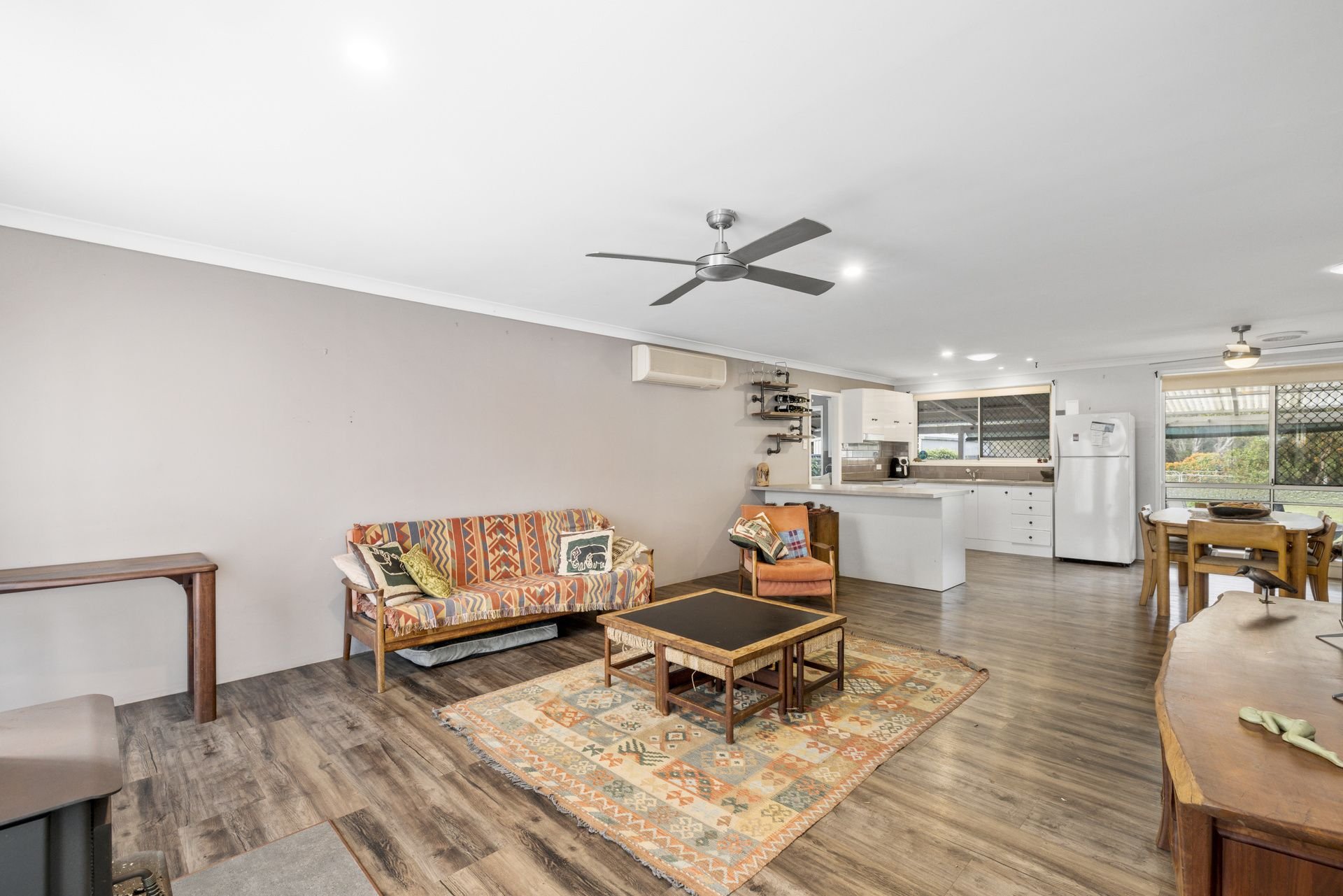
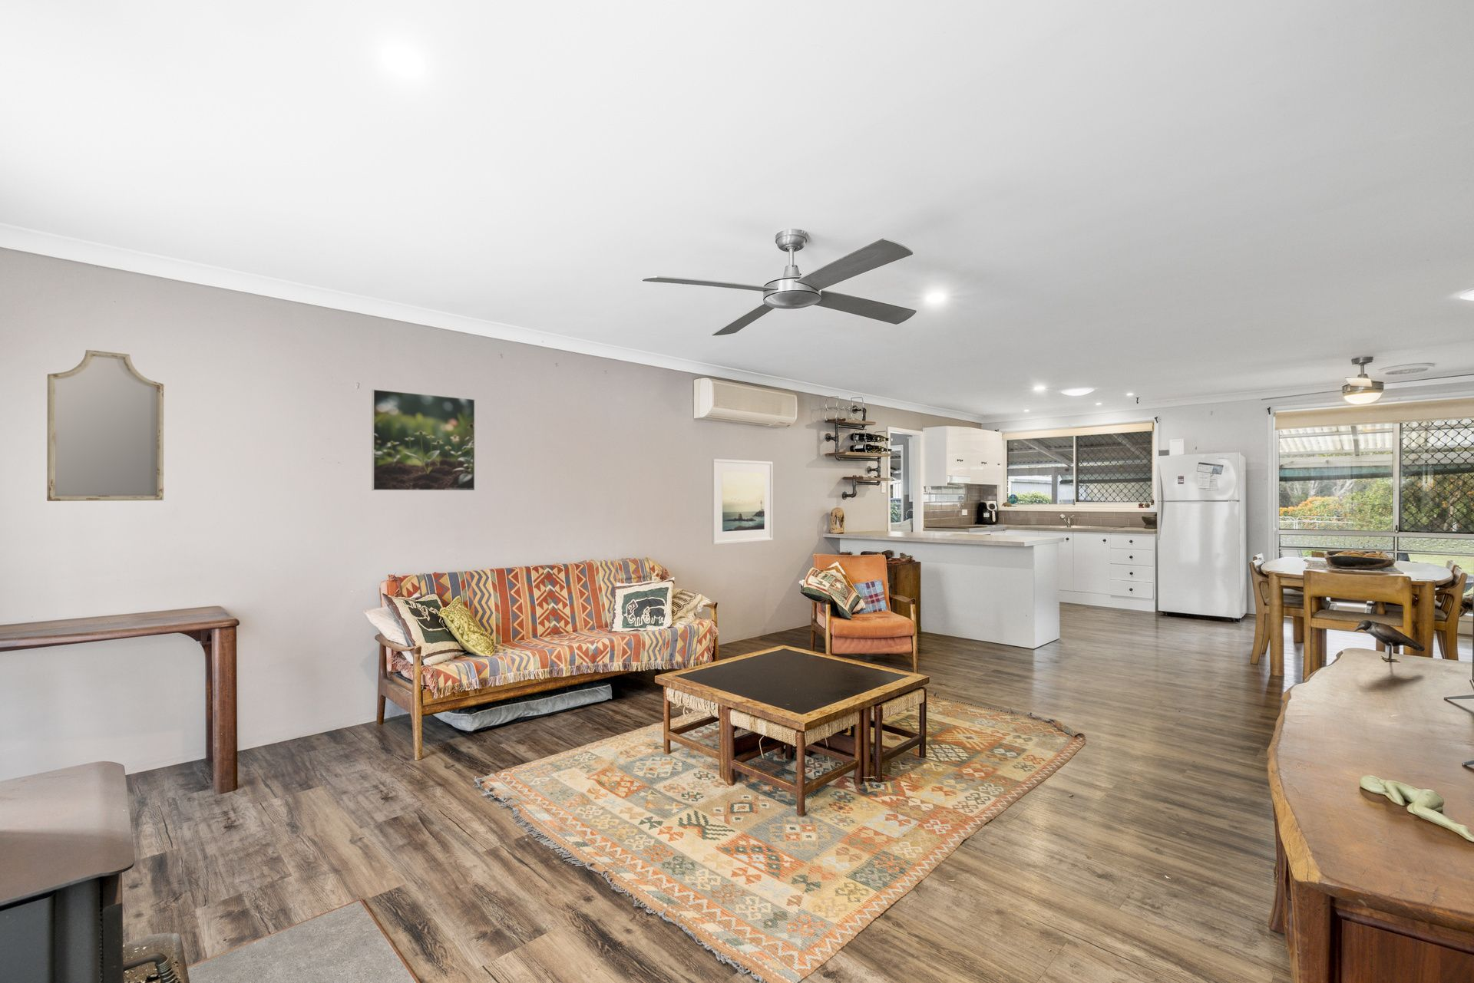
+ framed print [711,459,774,545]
+ home mirror [46,349,165,501]
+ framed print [371,388,476,491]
